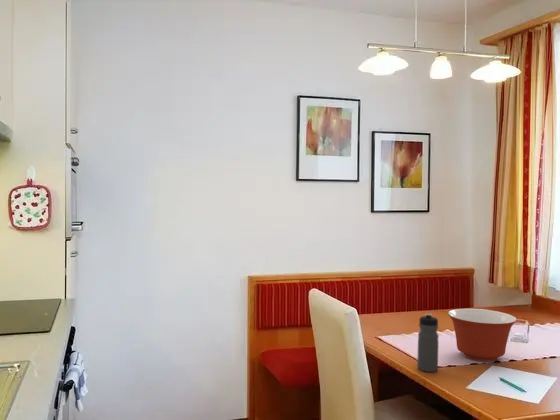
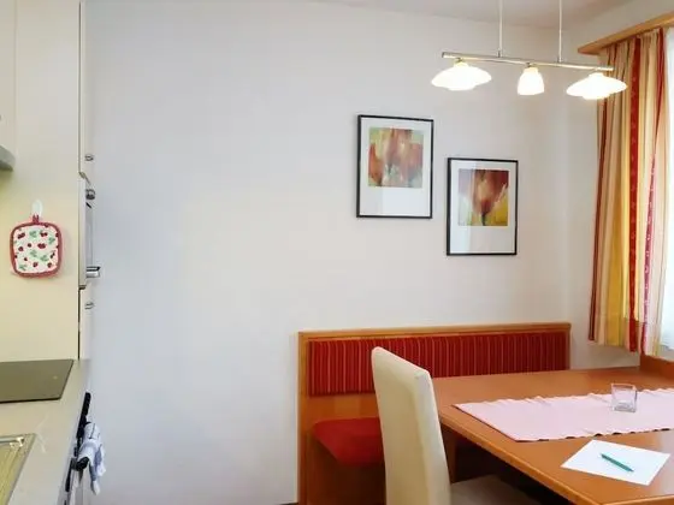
- mixing bowl [447,308,518,362]
- water bottle [416,312,440,373]
